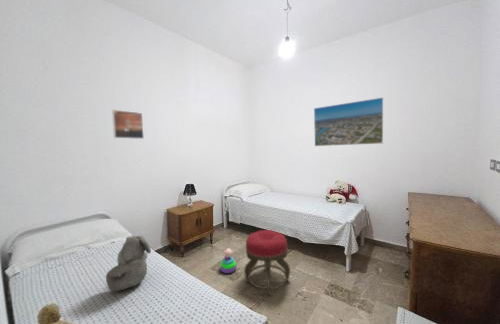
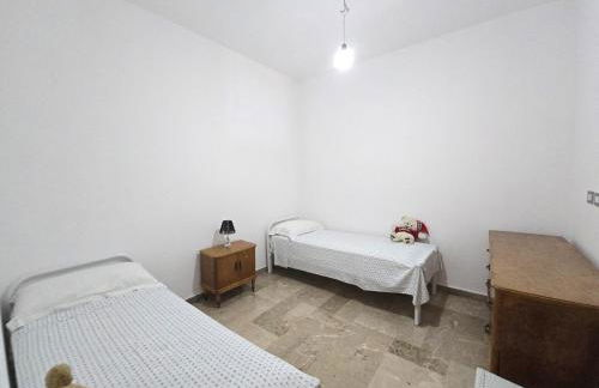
- teddy bear [105,234,152,292]
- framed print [111,109,145,140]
- stacking toy [219,248,237,274]
- stool [243,229,291,296]
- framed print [313,97,384,147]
